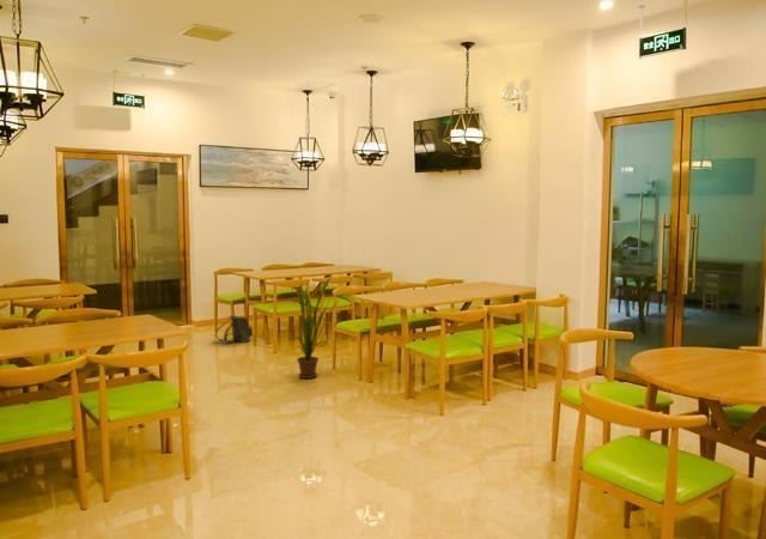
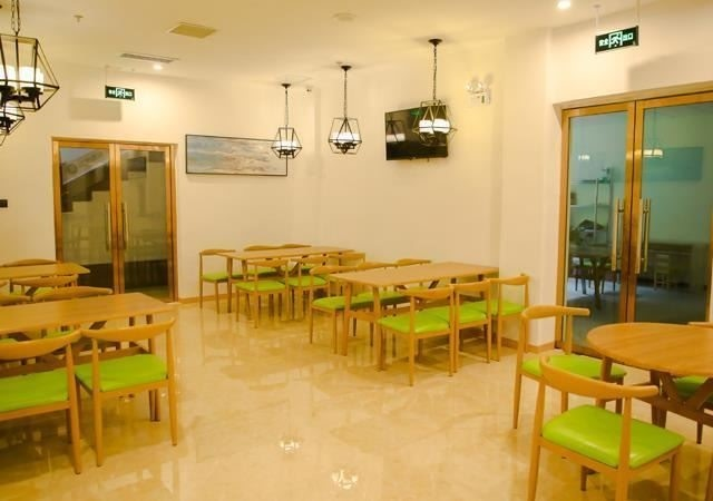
- house plant [290,275,341,380]
- backpack [211,314,254,345]
